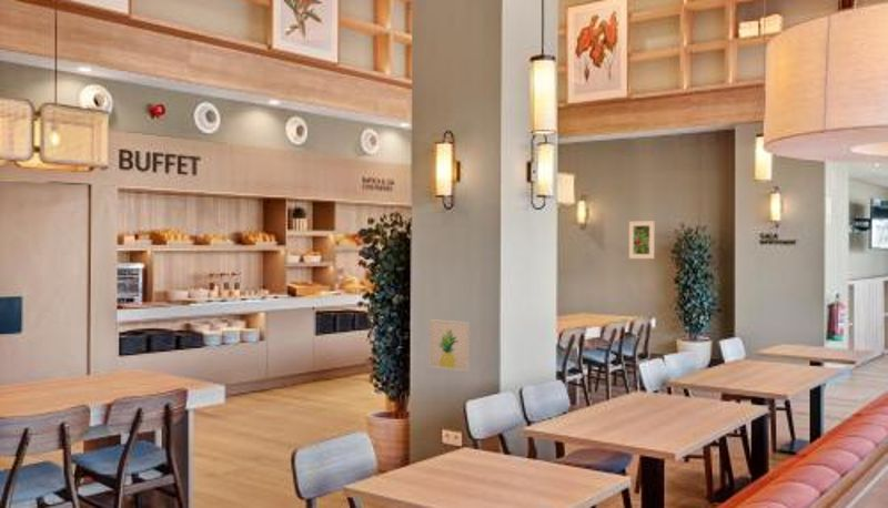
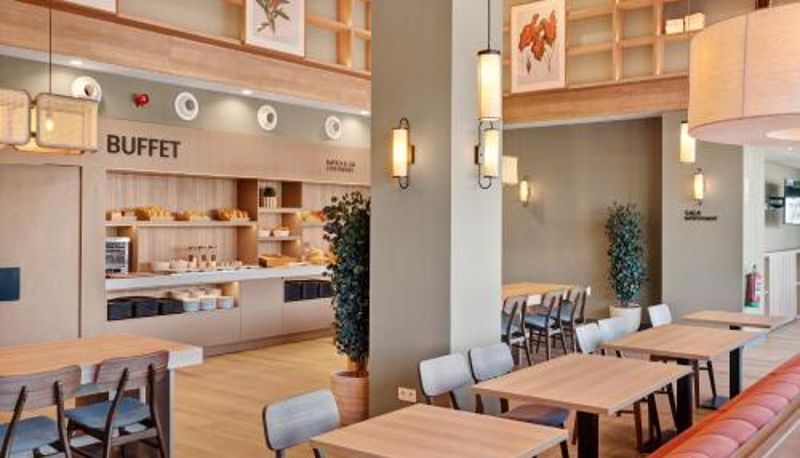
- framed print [628,220,655,260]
- wall art [428,318,471,373]
